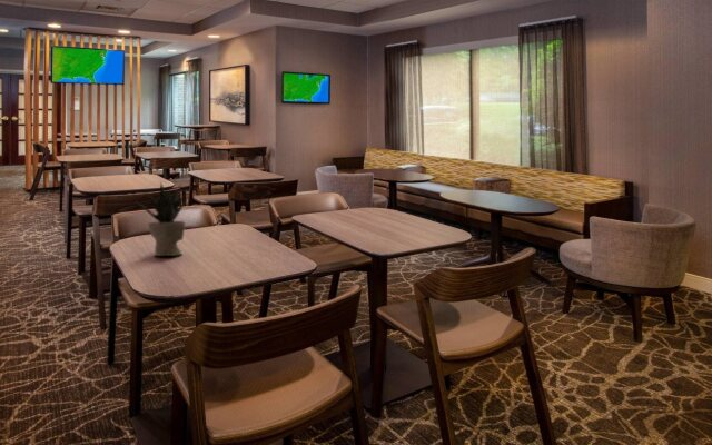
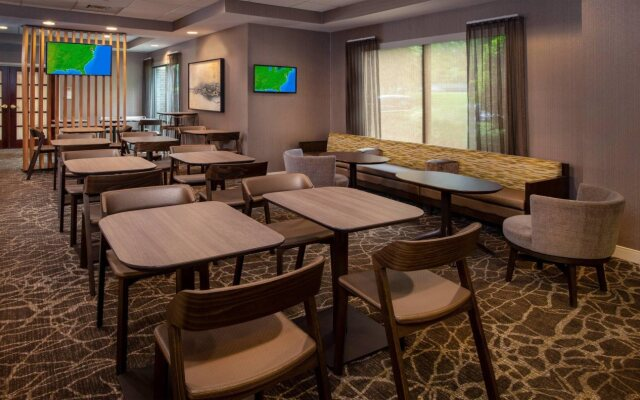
- potted plant [135,181,189,257]
